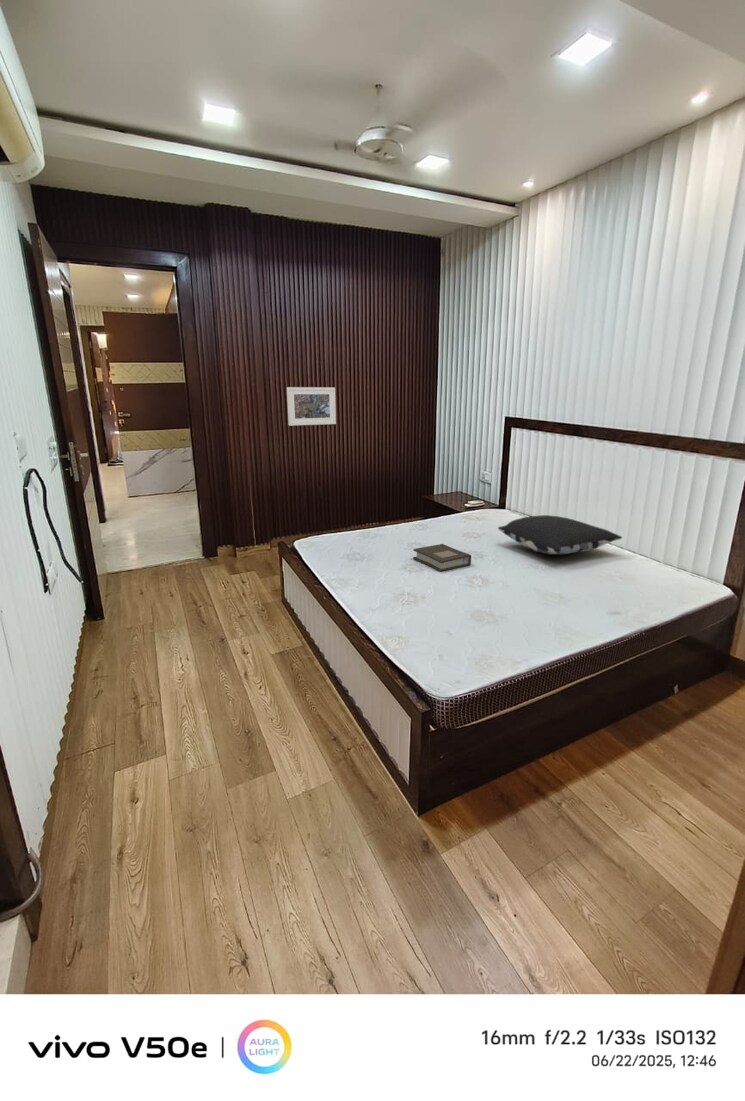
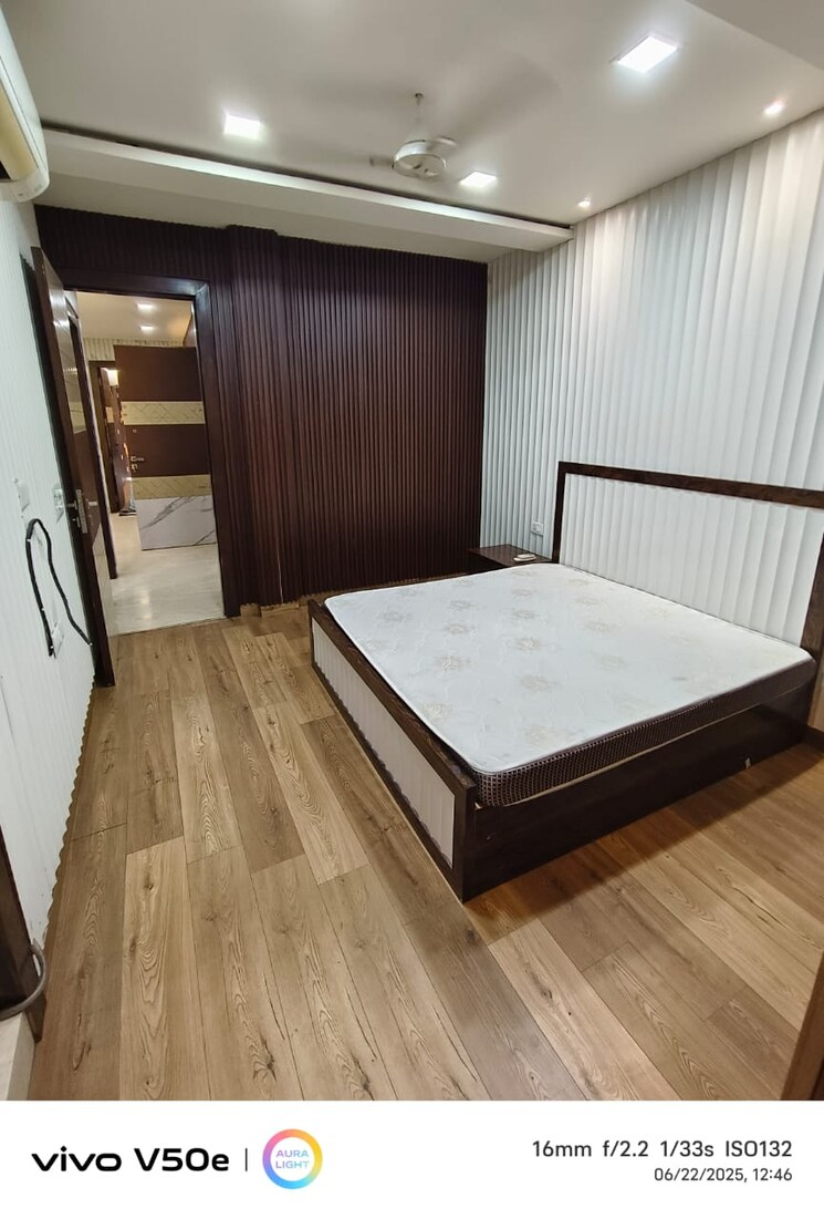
- book [412,543,472,573]
- pillow [497,514,623,556]
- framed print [286,386,337,427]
